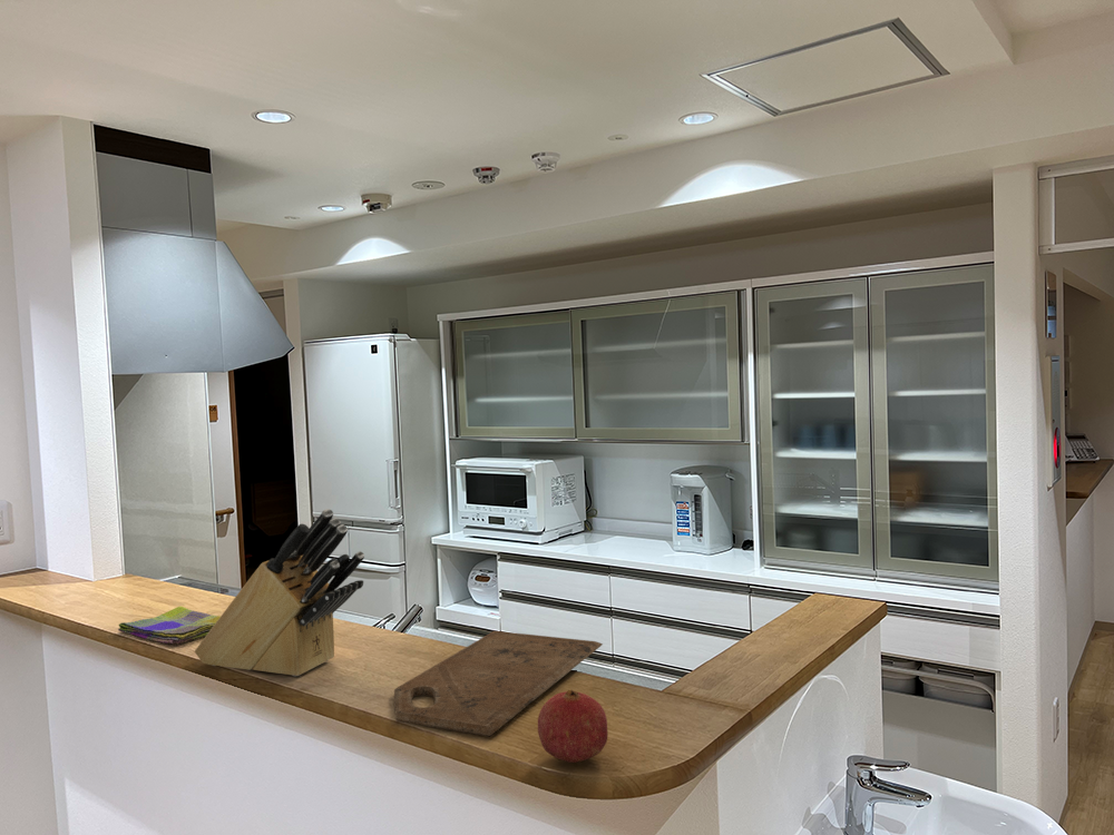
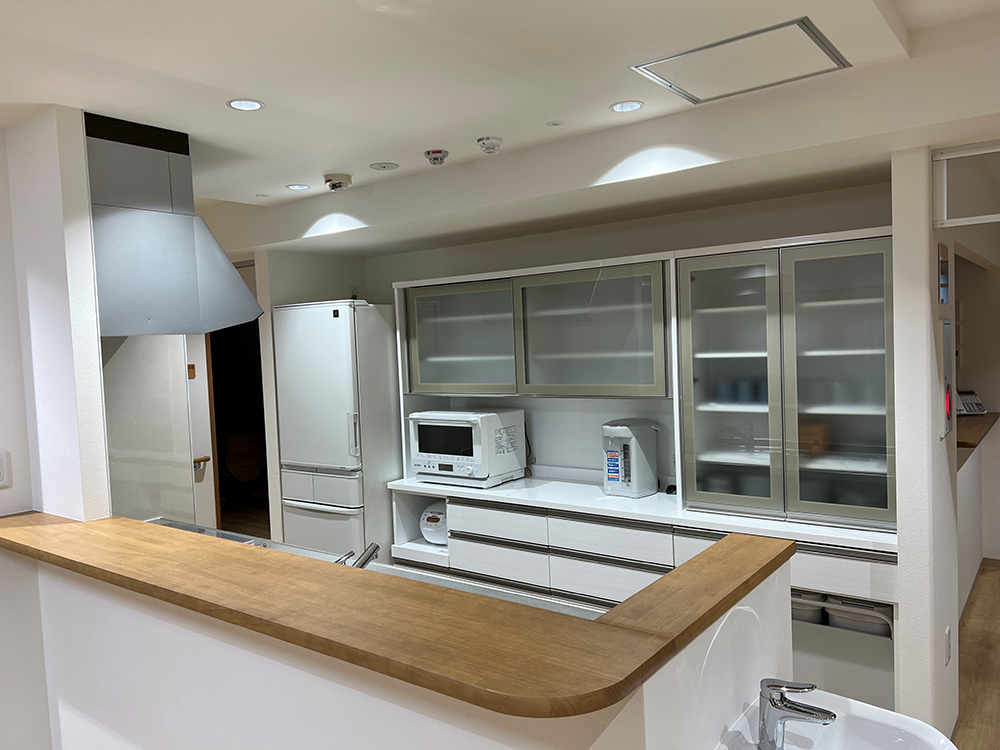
- fruit [537,689,608,764]
- dish towel [117,606,221,645]
- cutting board [393,630,604,737]
- knife block [194,508,365,677]
